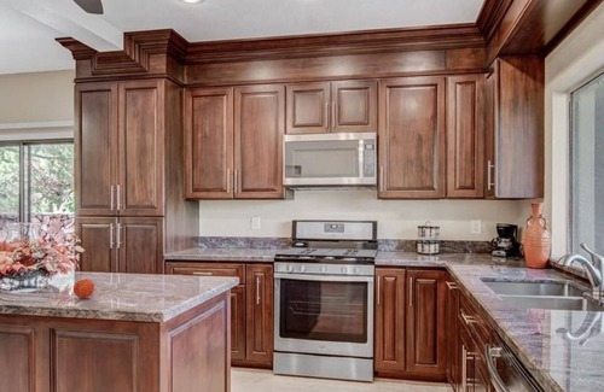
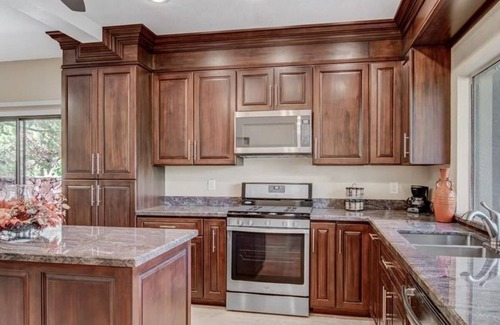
- apple [72,277,95,299]
